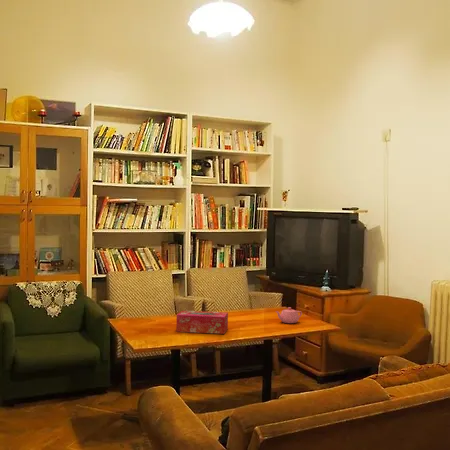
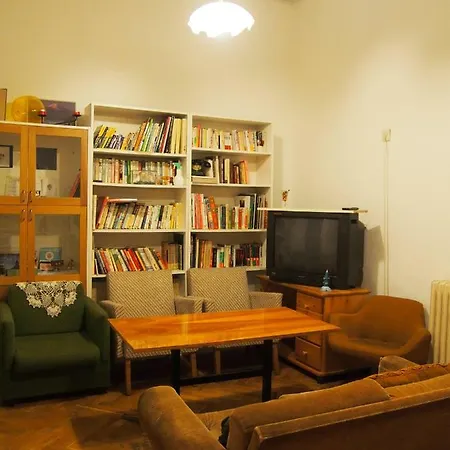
- teapot [275,306,303,324]
- tissue box [175,310,229,335]
